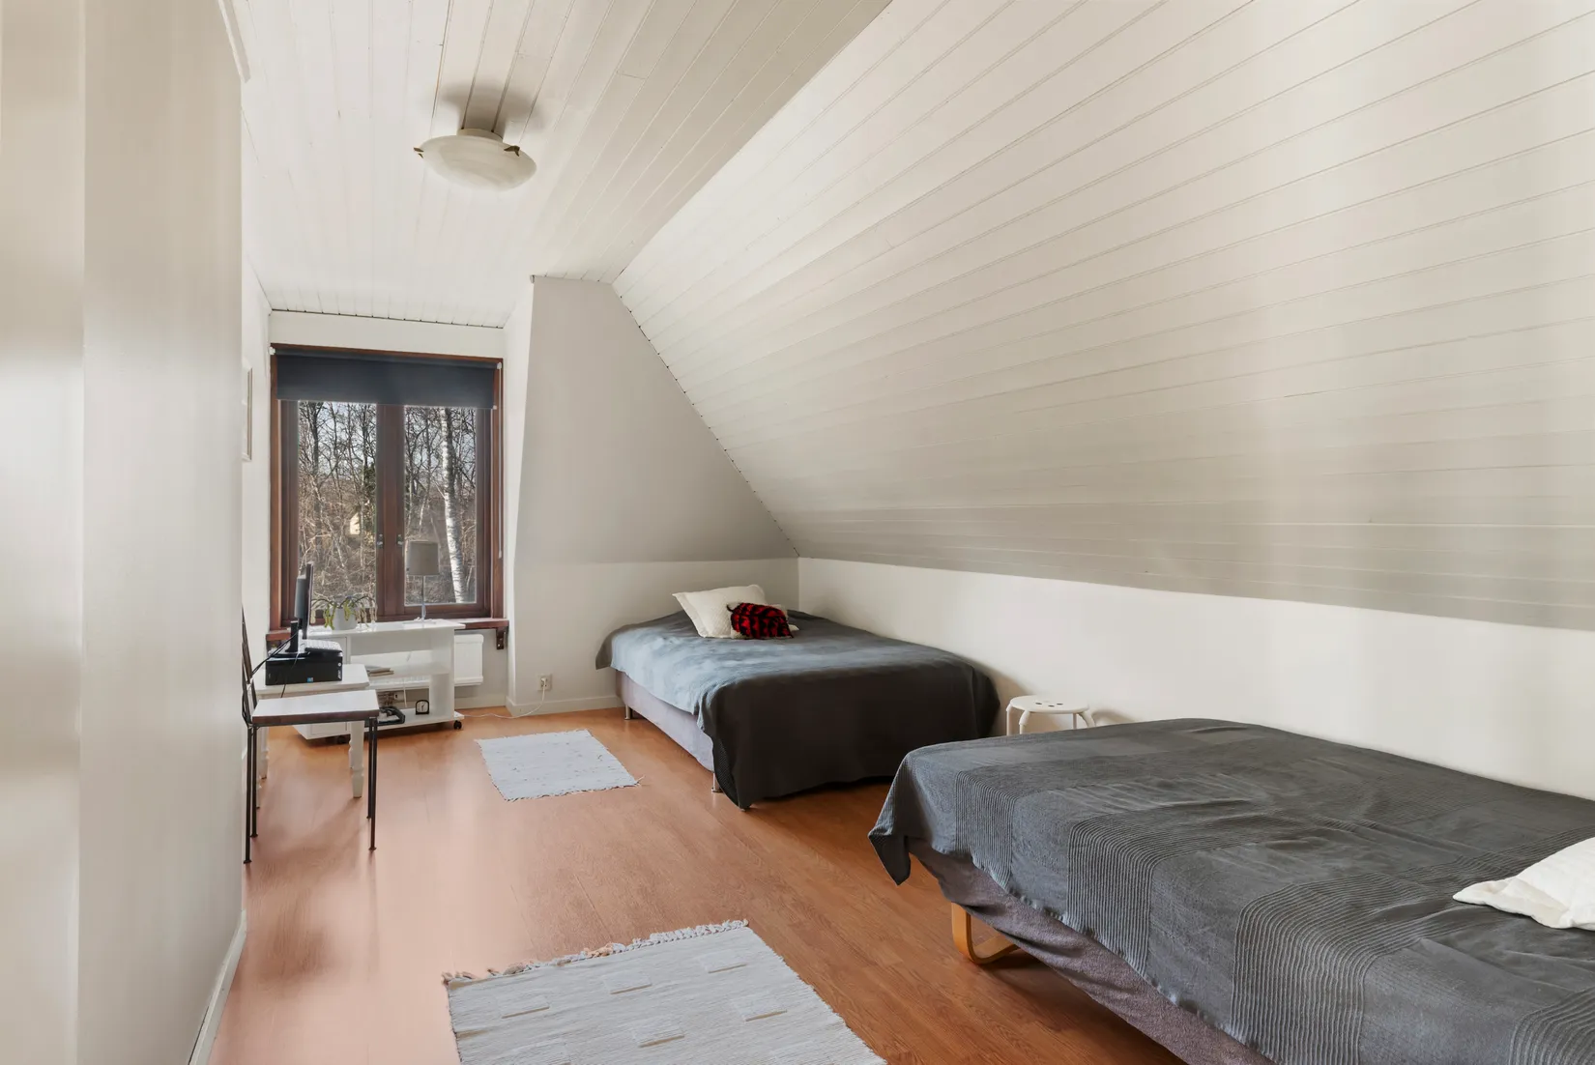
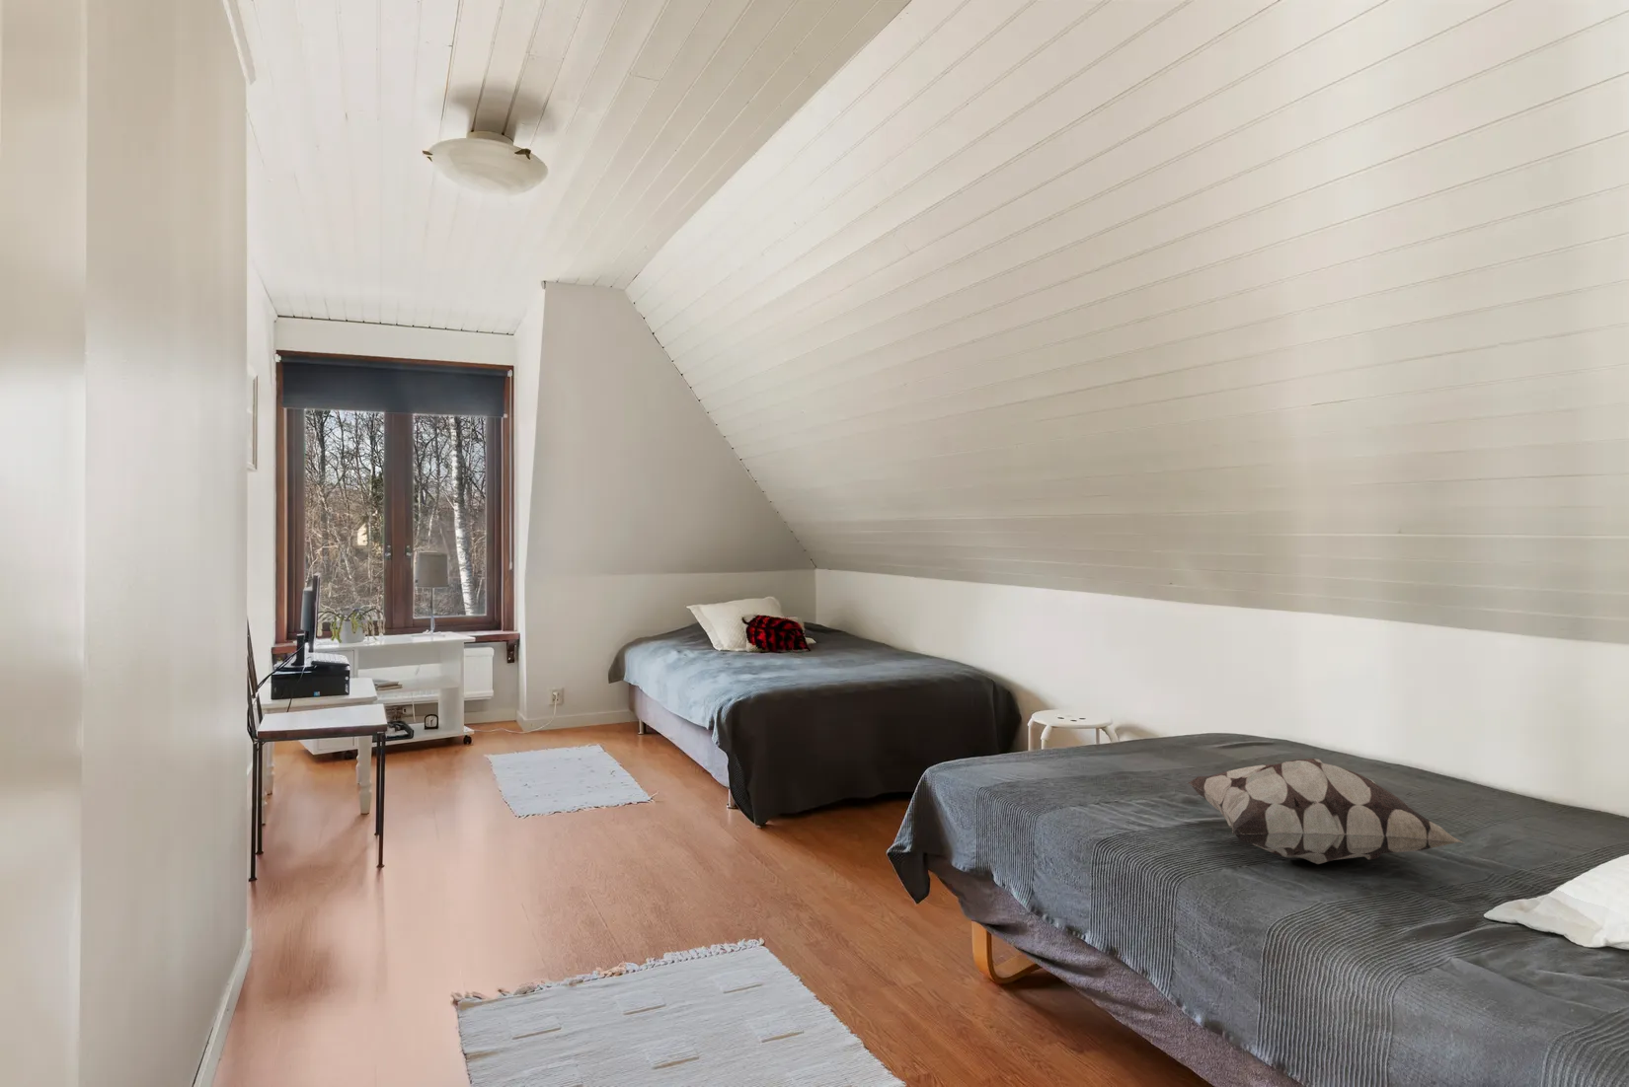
+ decorative pillow [1187,757,1466,865]
